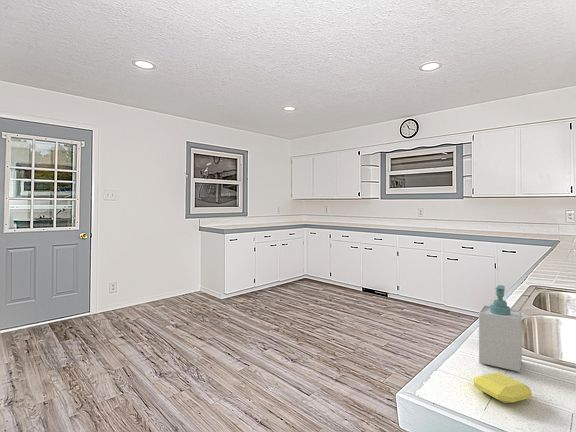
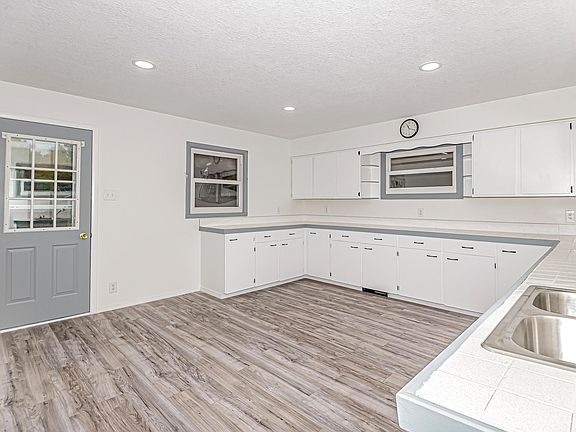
- soap bar [473,371,533,404]
- soap bottle [478,284,523,373]
